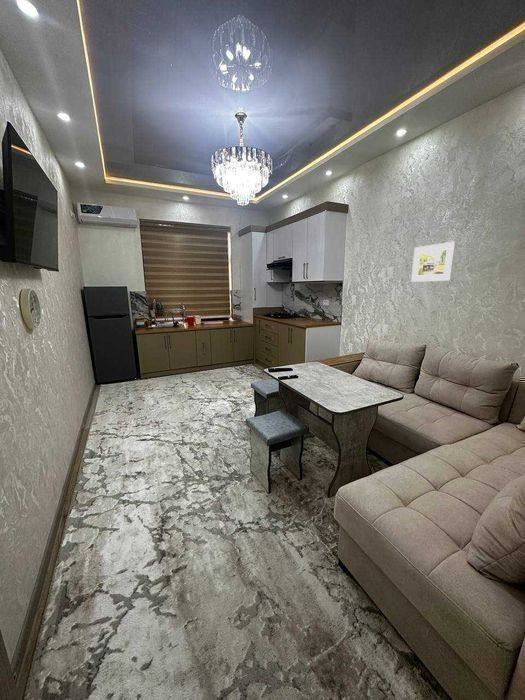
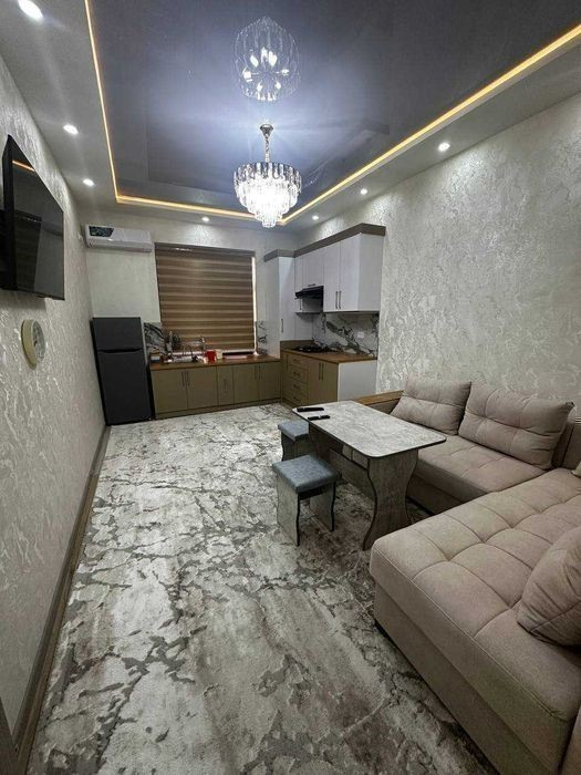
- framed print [410,240,457,283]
